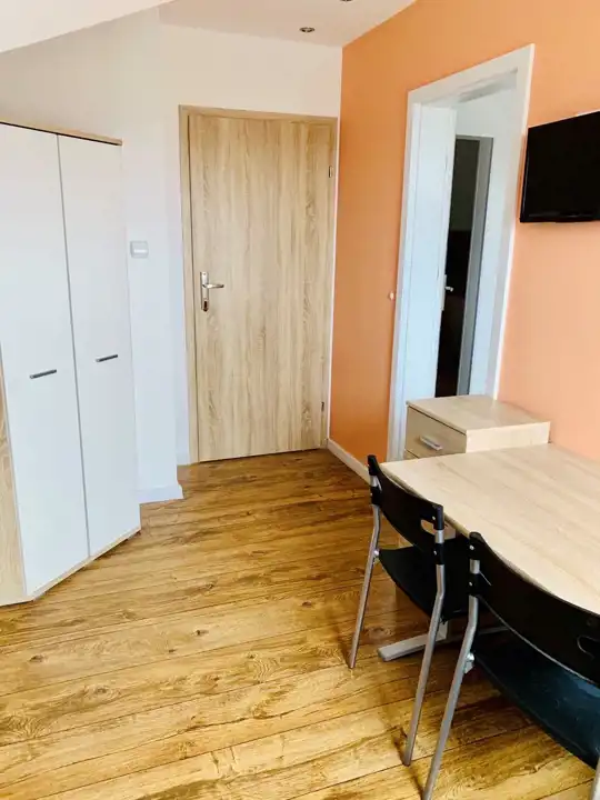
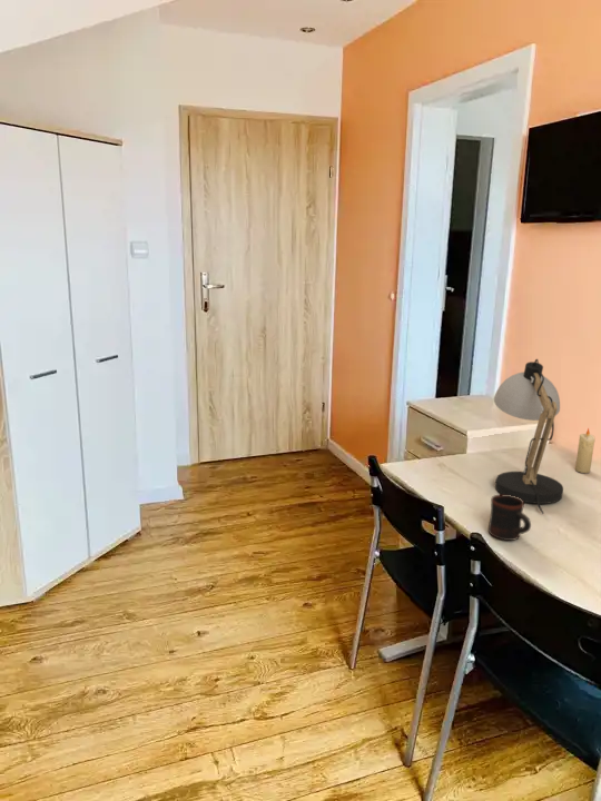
+ candle [574,427,597,474]
+ mug [487,494,532,542]
+ desk lamp [493,358,564,515]
